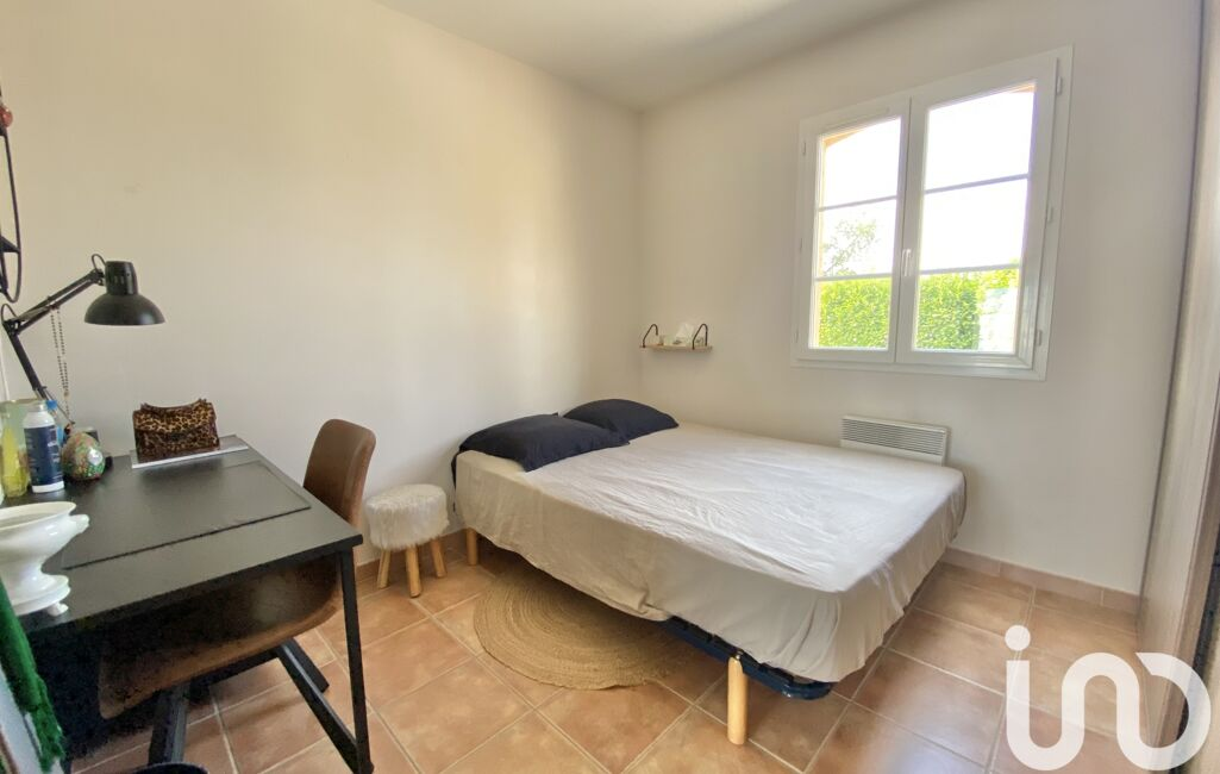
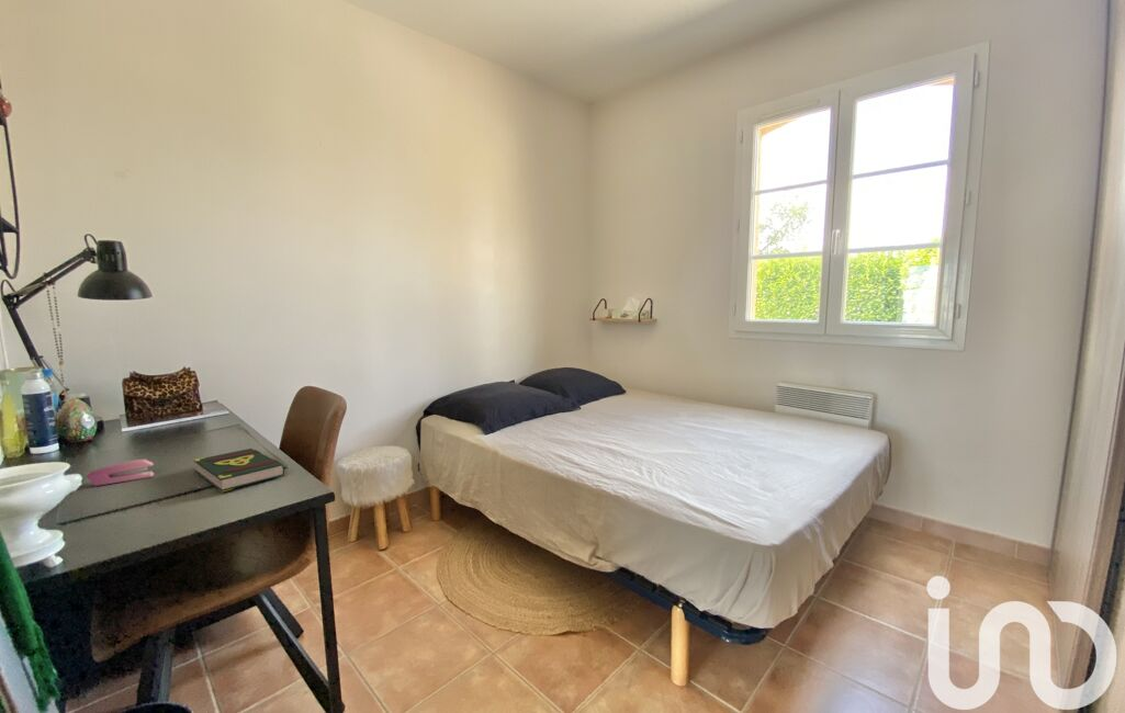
+ book [193,448,285,493]
+ stapler [86,459,156,487]
